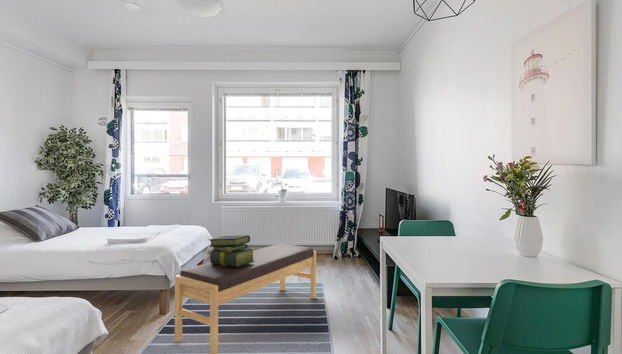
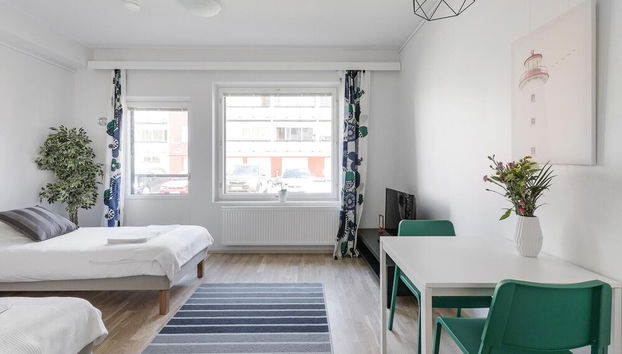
- bench [174,243,317,354]
- stack of books [208,234,255,267]
